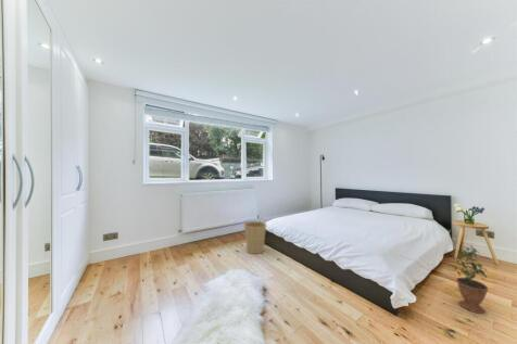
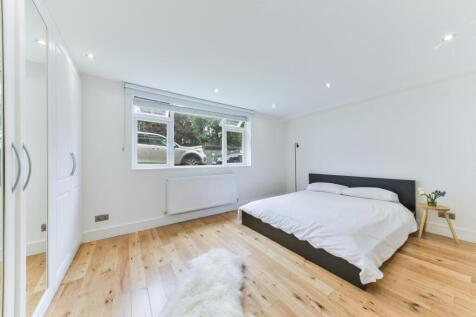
- potted plant [450,245,489,315]
- basket [243,217,267,255]
